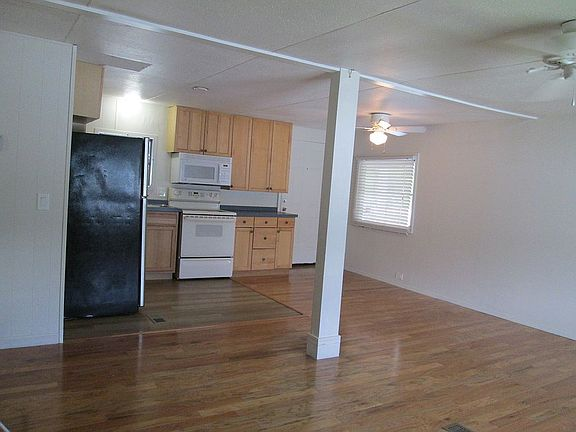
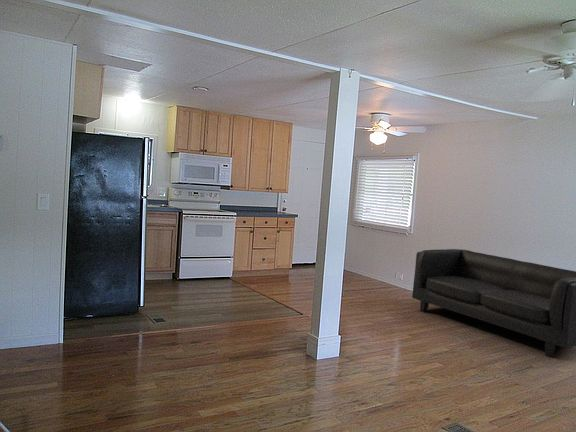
+ sofa [411,248,576,358]
